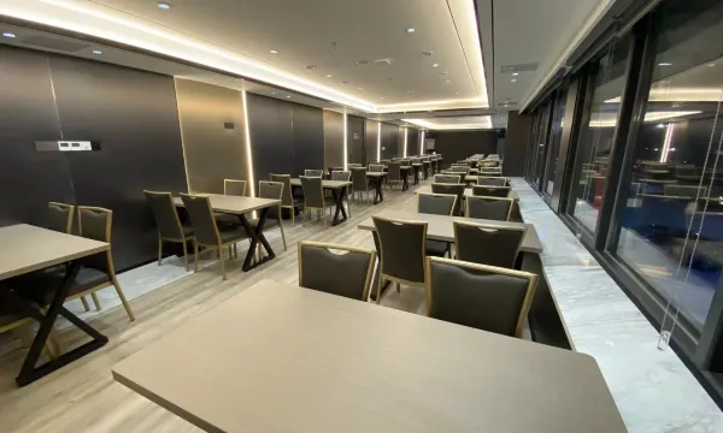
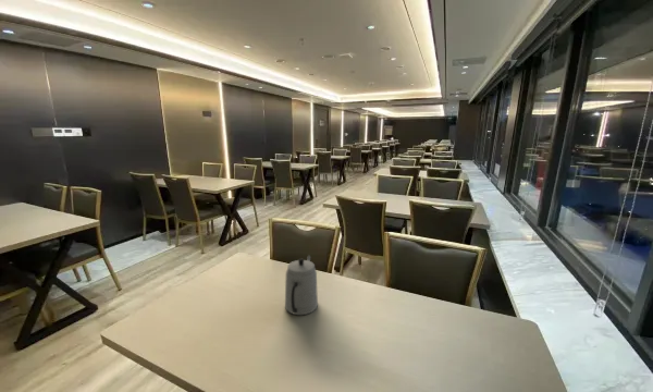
+ teapot [284,254,319,316]
